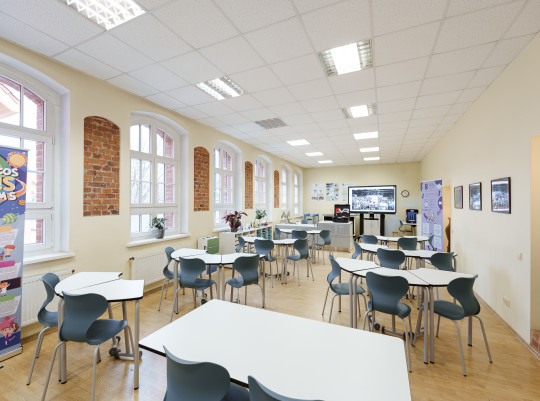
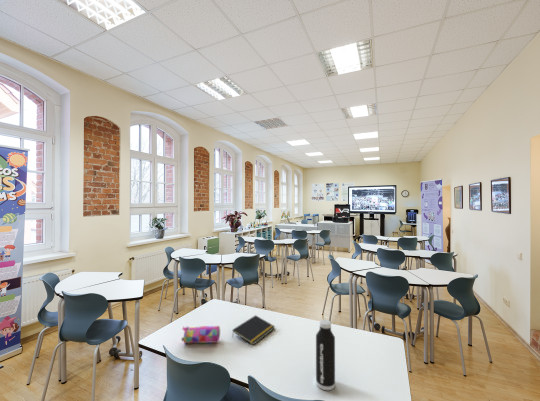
+ pencil case [180,325,221,344]
+ water bottle [315,319,336,391]
+ notepad [231,314,276,346]
